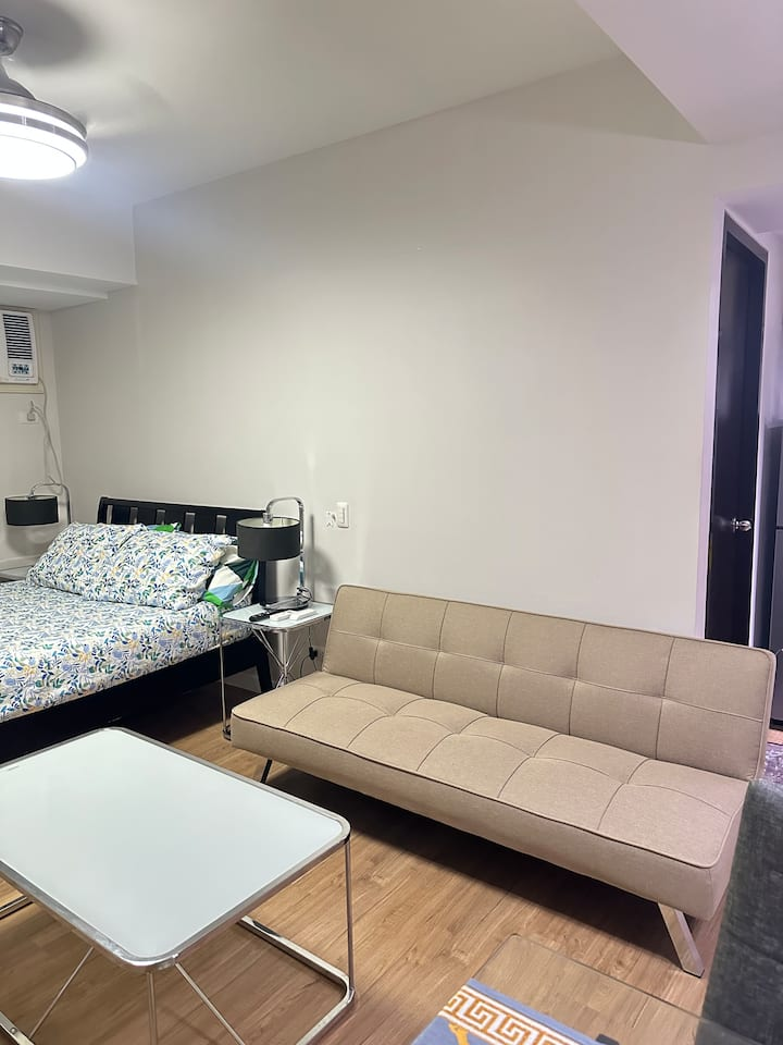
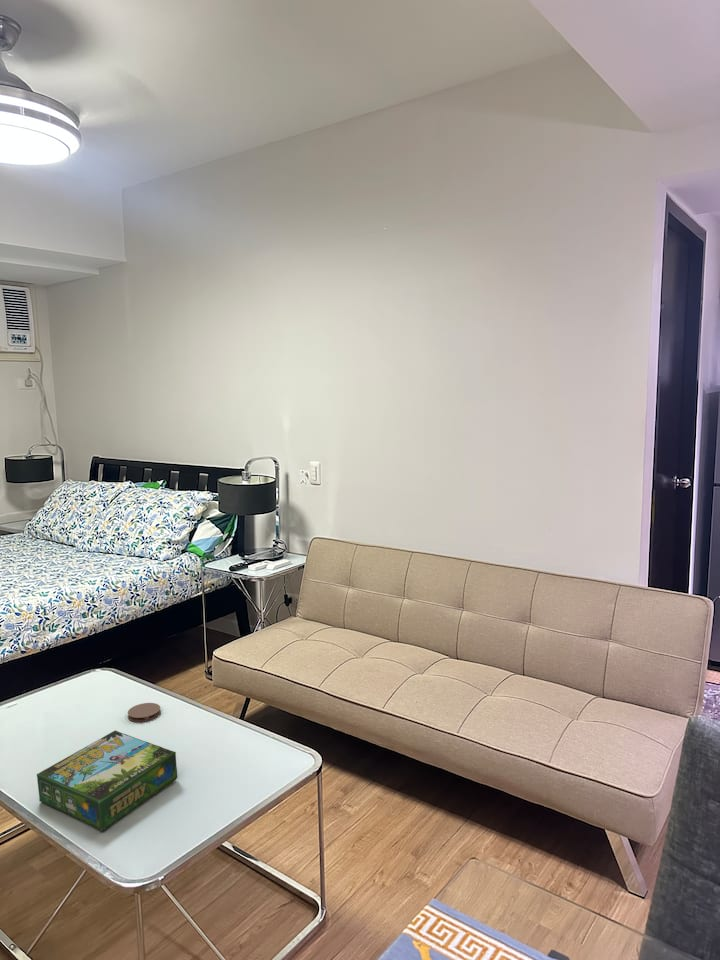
+ board game [36,729,178,832]
+ coaster [127,702,162,723]
